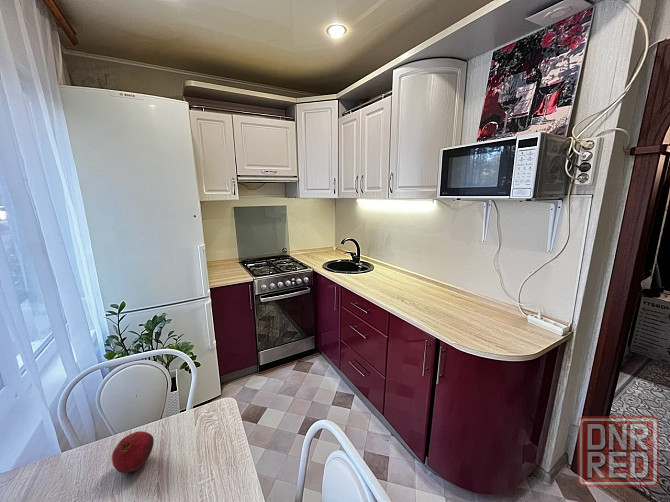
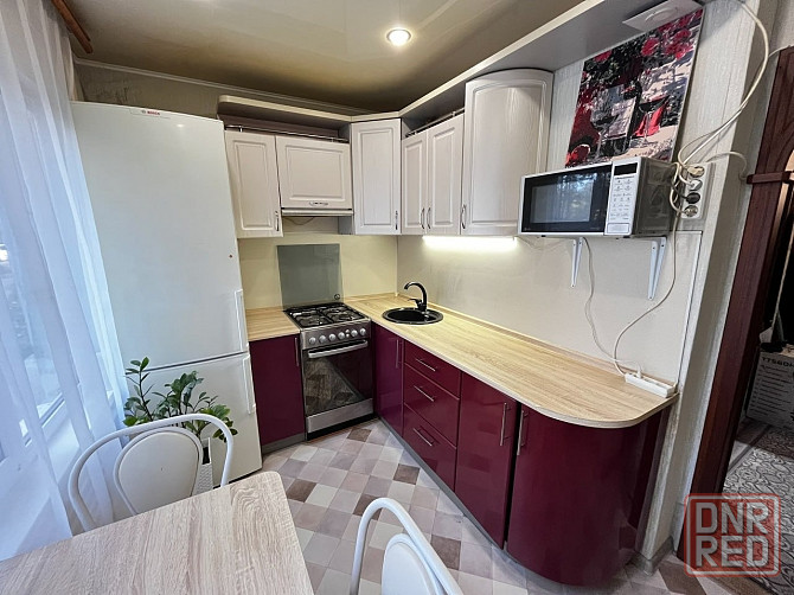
- fruit [111,430,155,474]
